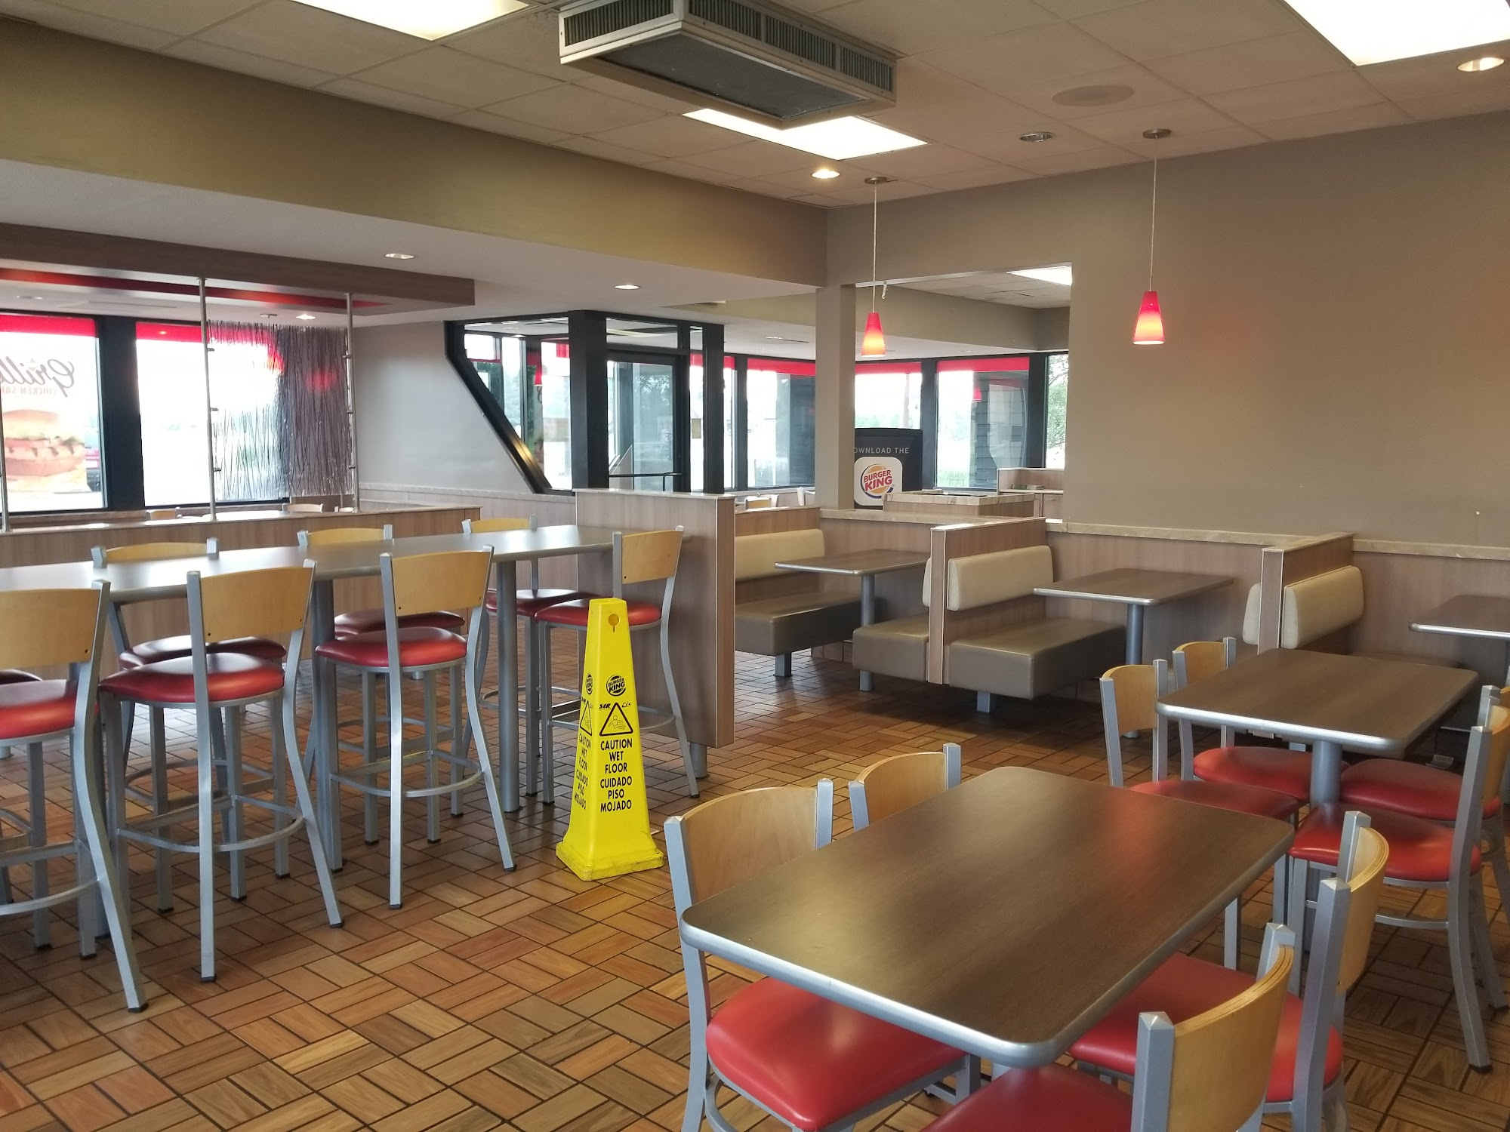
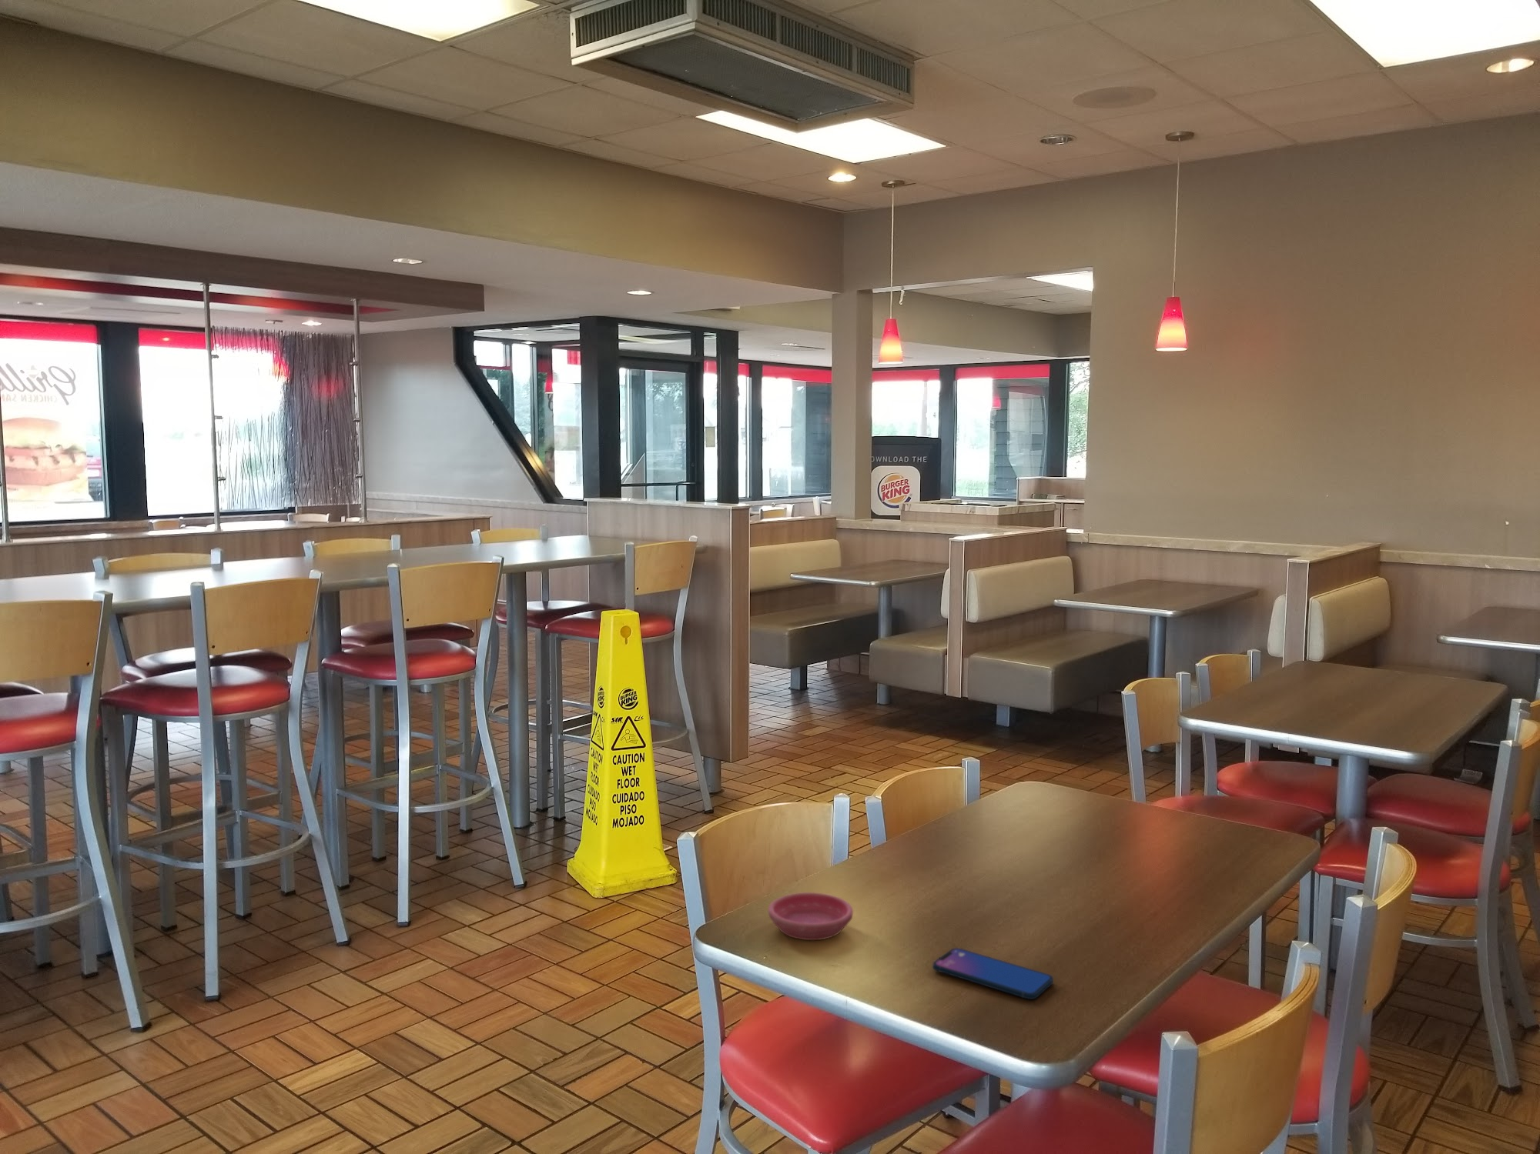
+ saucer [768,892,854,941]
+ smartphone [931,947,1054,1000]
